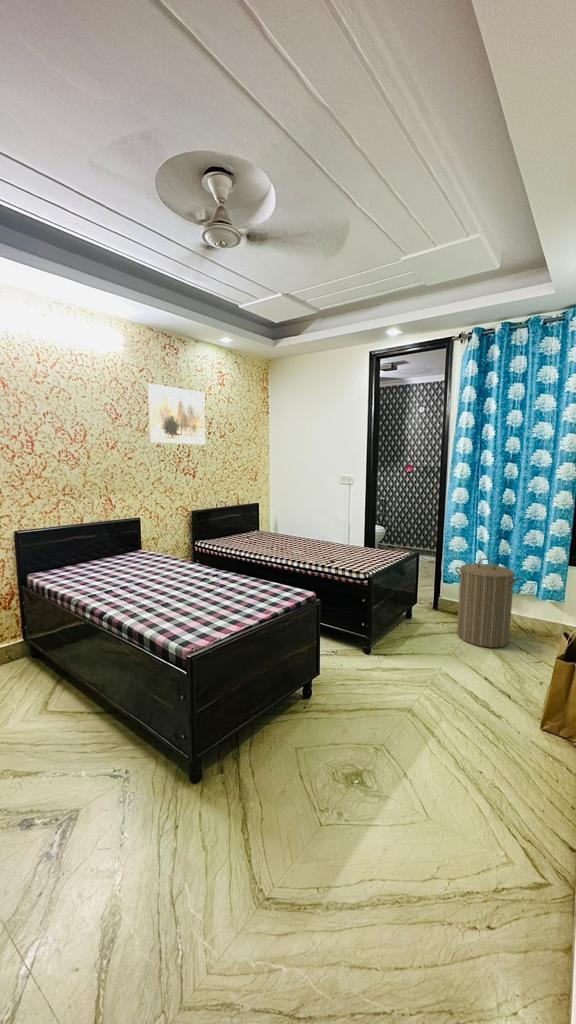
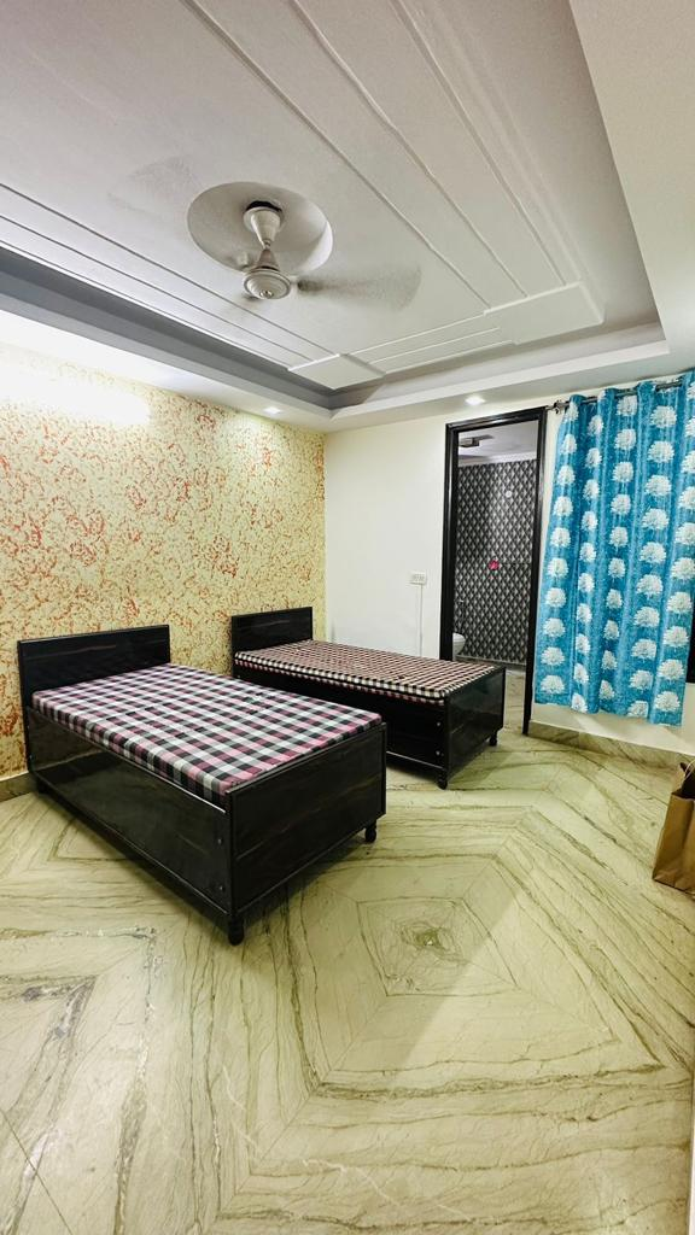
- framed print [146,383,206,445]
- laundry hamper [454,557,522,648]
